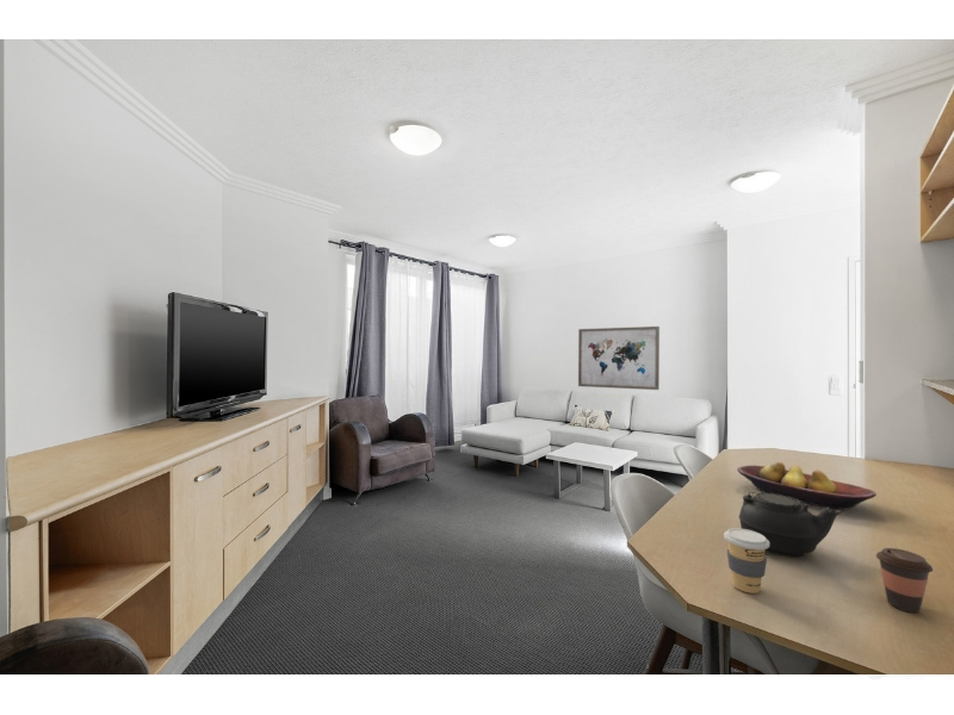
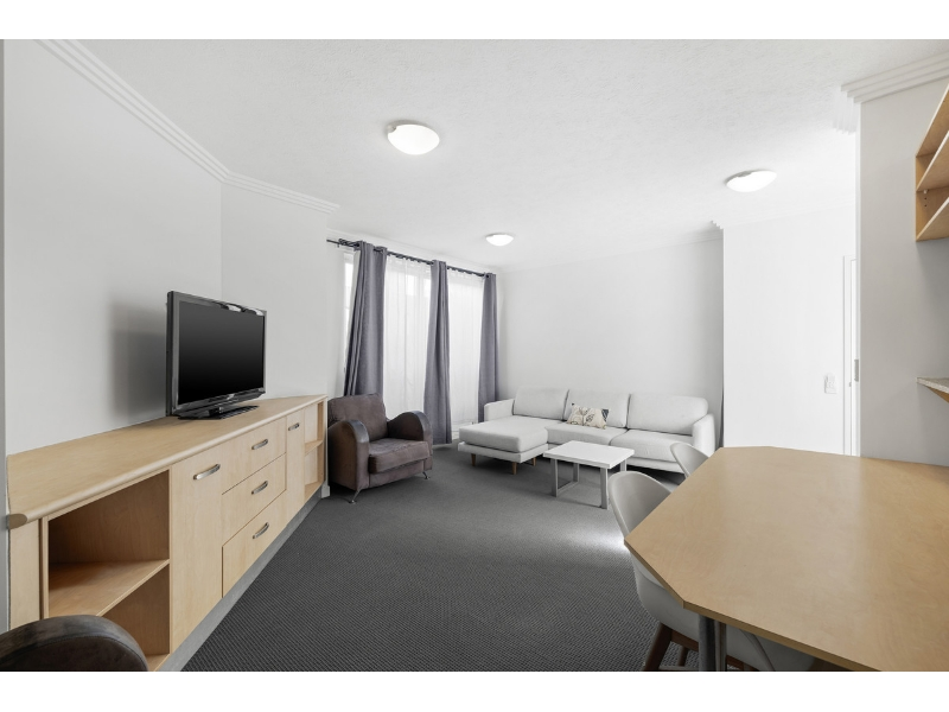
- wall art [577,325,661,391]
- teapot [738,491,842,558]
- fruit bowl [736,461,878,511]
- coffee cup [723,527,769,595]
- coffee cup [875,547,934,614]
